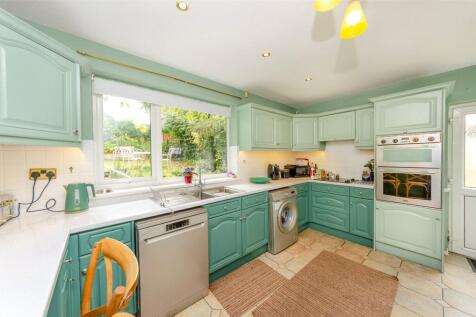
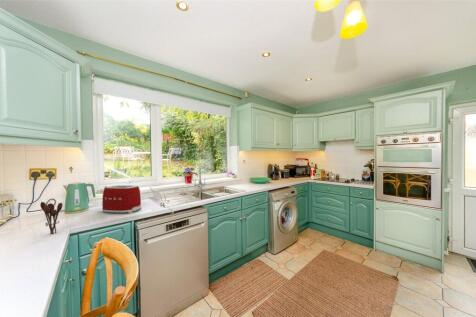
+ toaster [101,184,142,214]
+ utensil holder [39,201,64,235]
